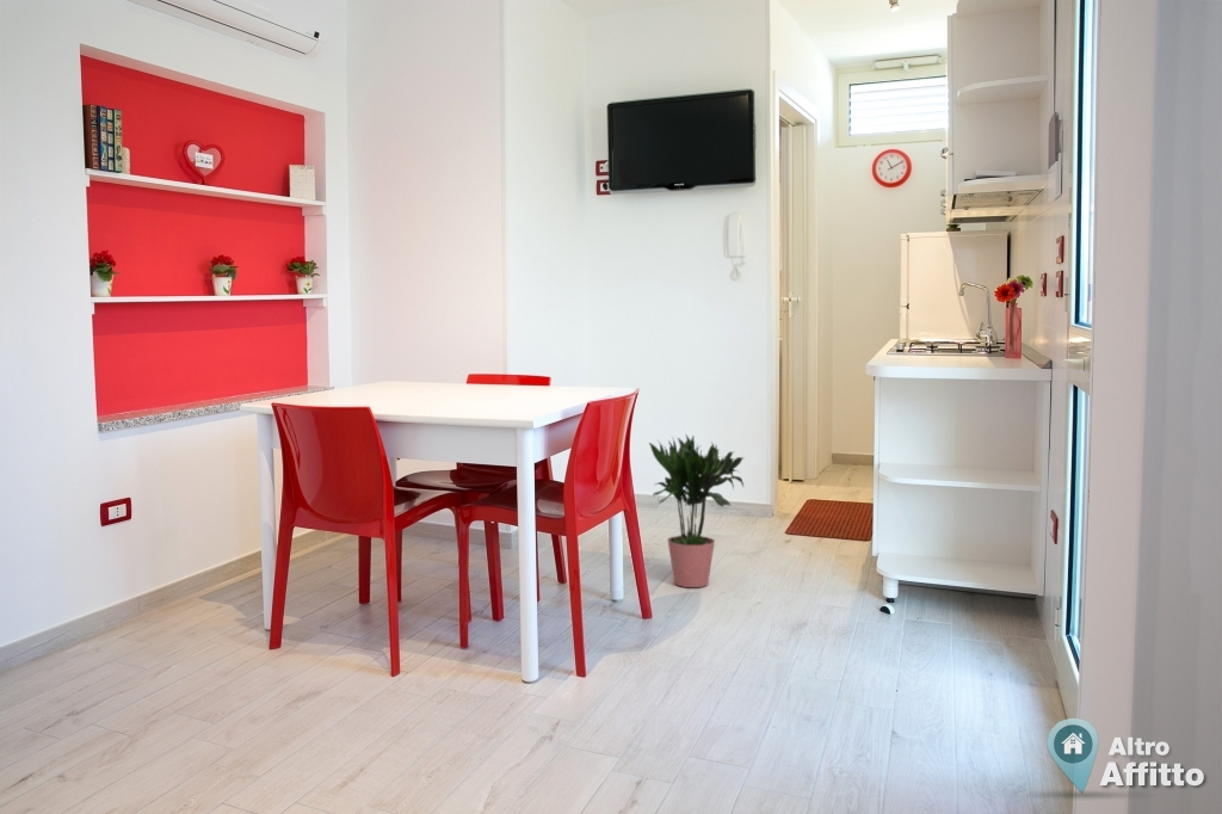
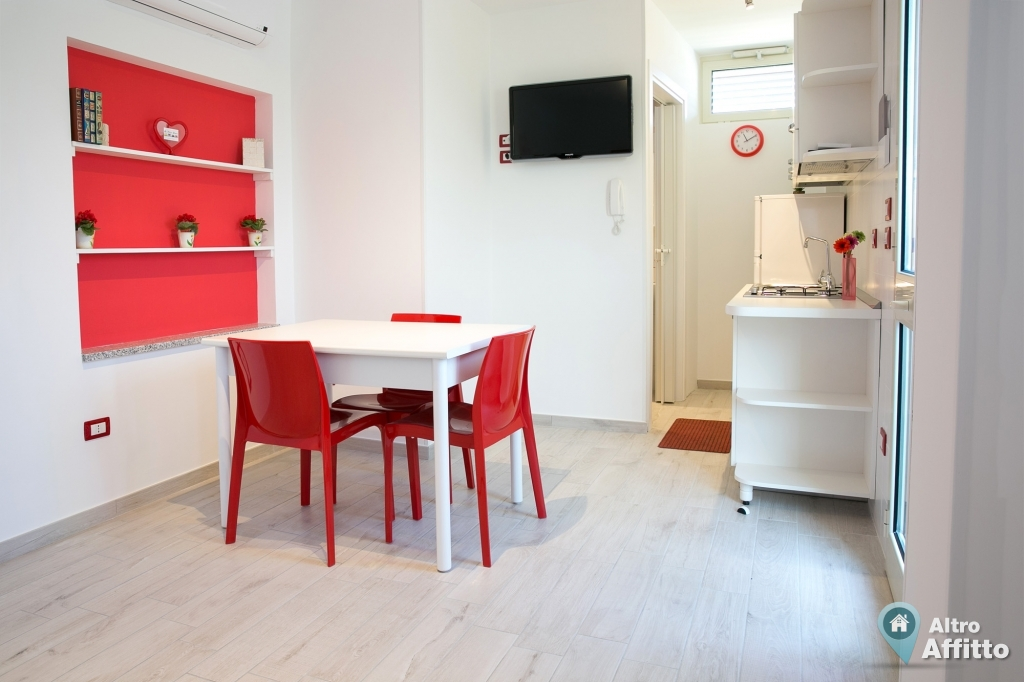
- potted plant [648,433,745,588]
